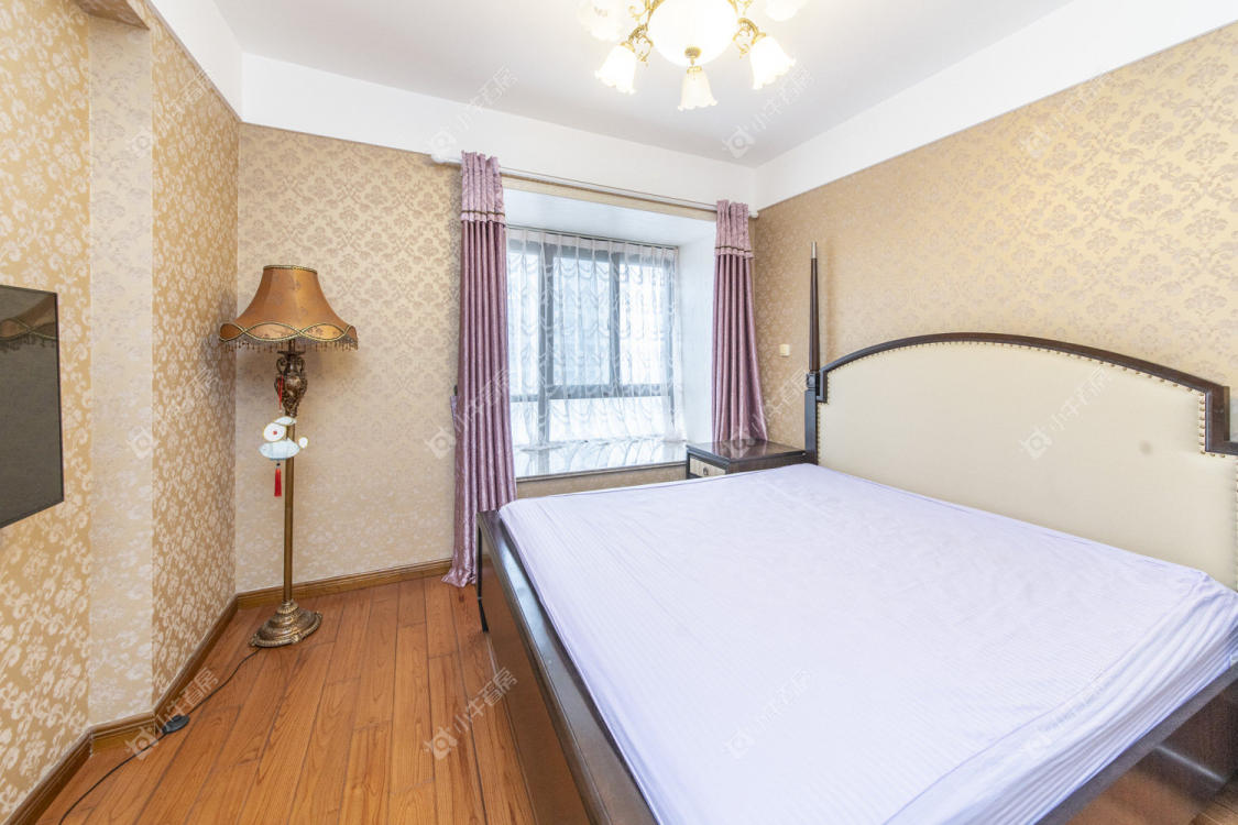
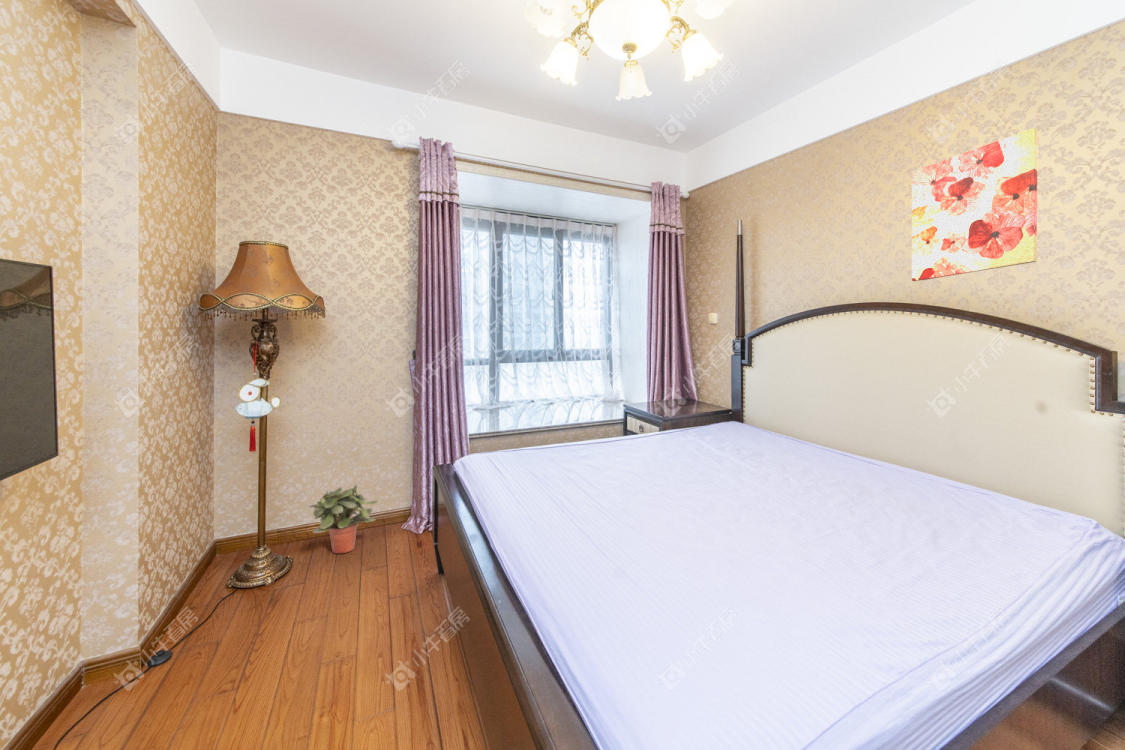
+ potted plant [308,484,379,555]
+ wall art [911,127,1038,282]
